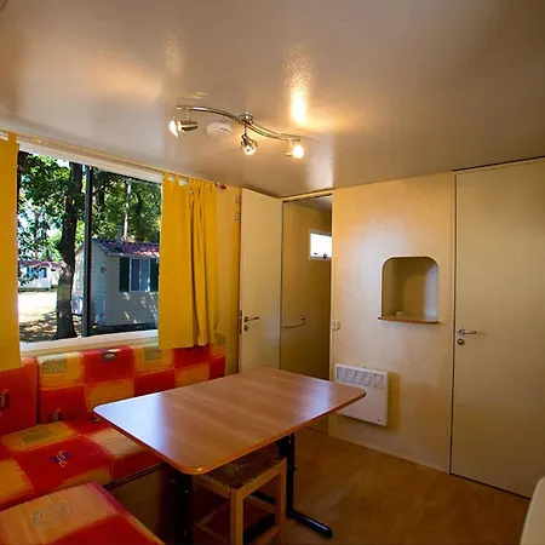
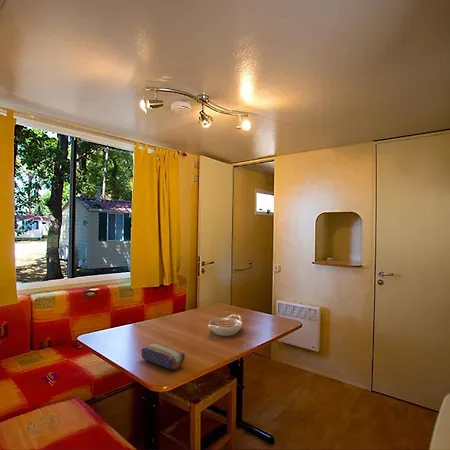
+ bowl [207,313,243,337]
+ pencil case [140,342,186,371]
